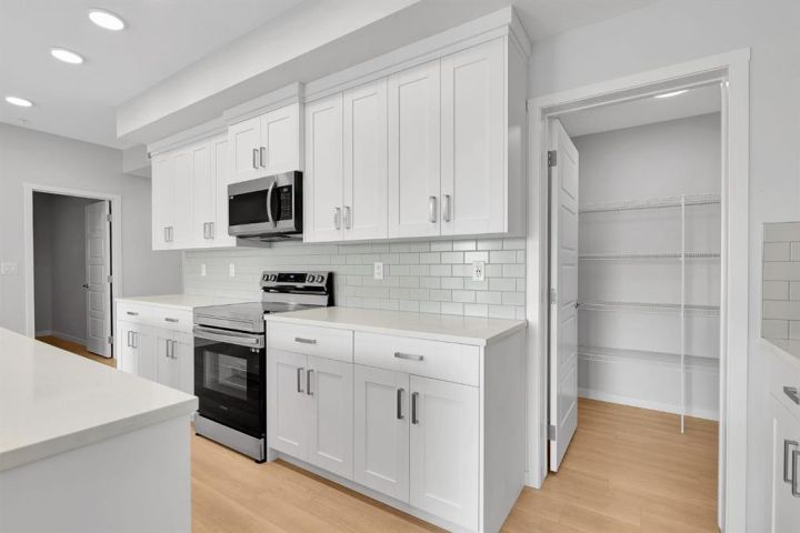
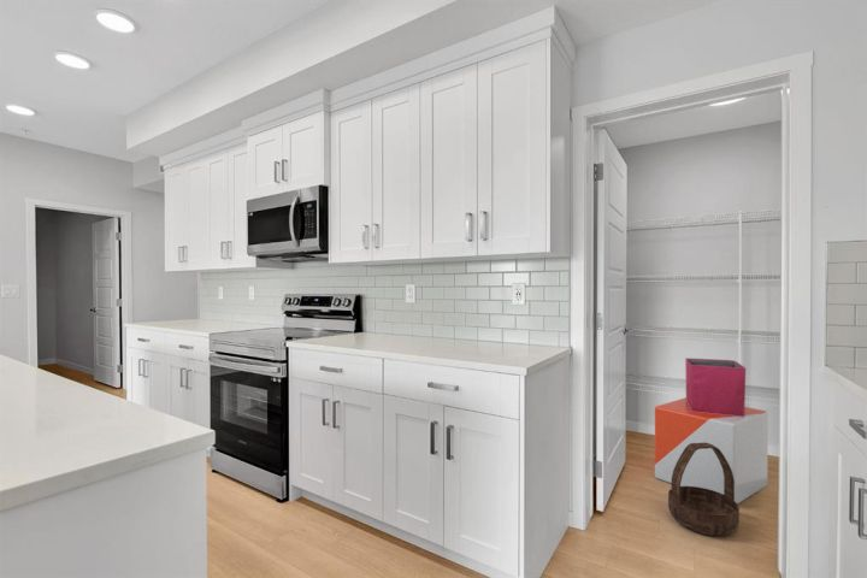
+ basket [667,443,741,537]
+ stool [654,396,769,505]
+ storage bin [684,358,747,417]
